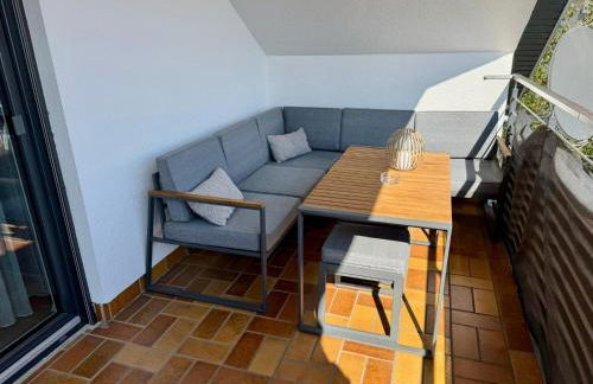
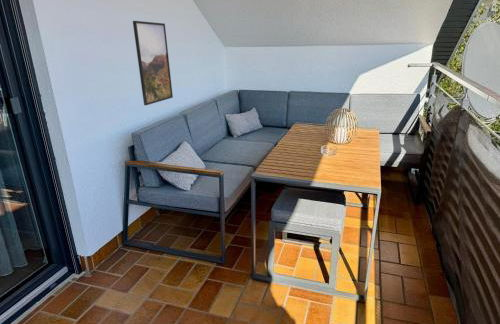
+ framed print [132,20,174,106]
